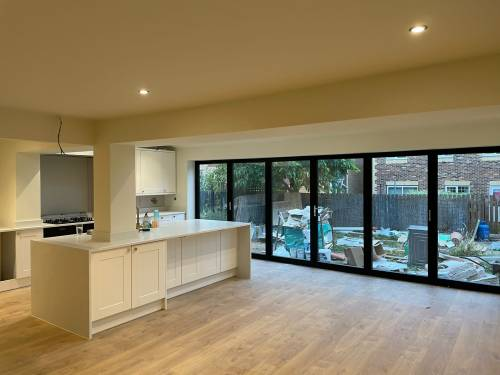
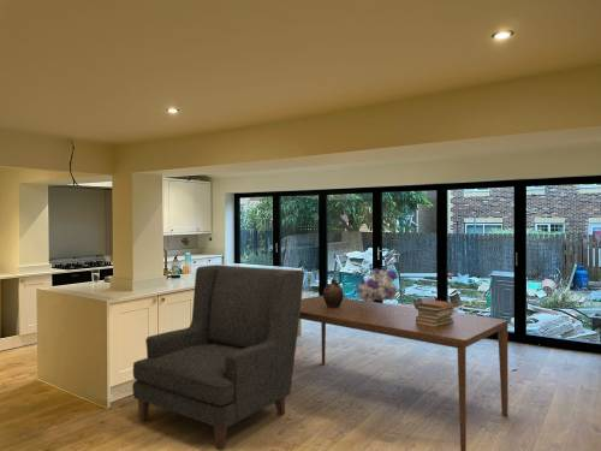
+ dining table [299,295,510,451]
+ ceramic jug [322,278,345,308]
+ chair [131,263,305,451]
+ book stack [415,299,458,327]
+ bouquet [355,267,400,303]
